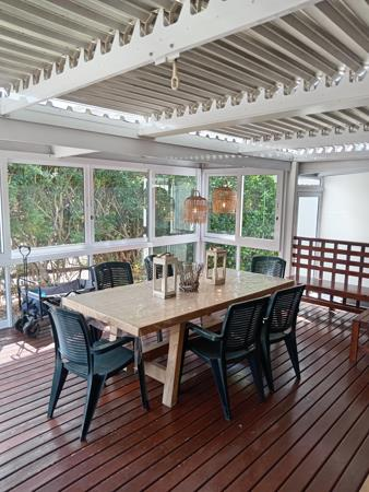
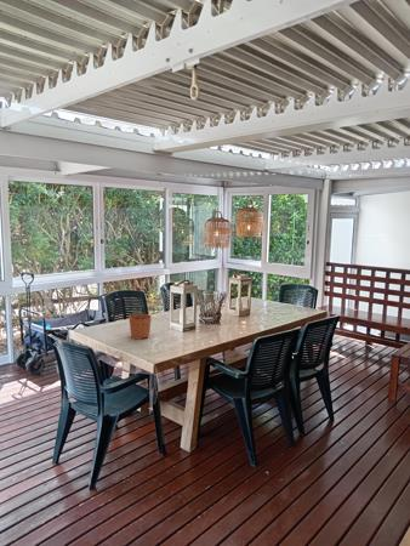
+ plant pot [127,305,153,340]
